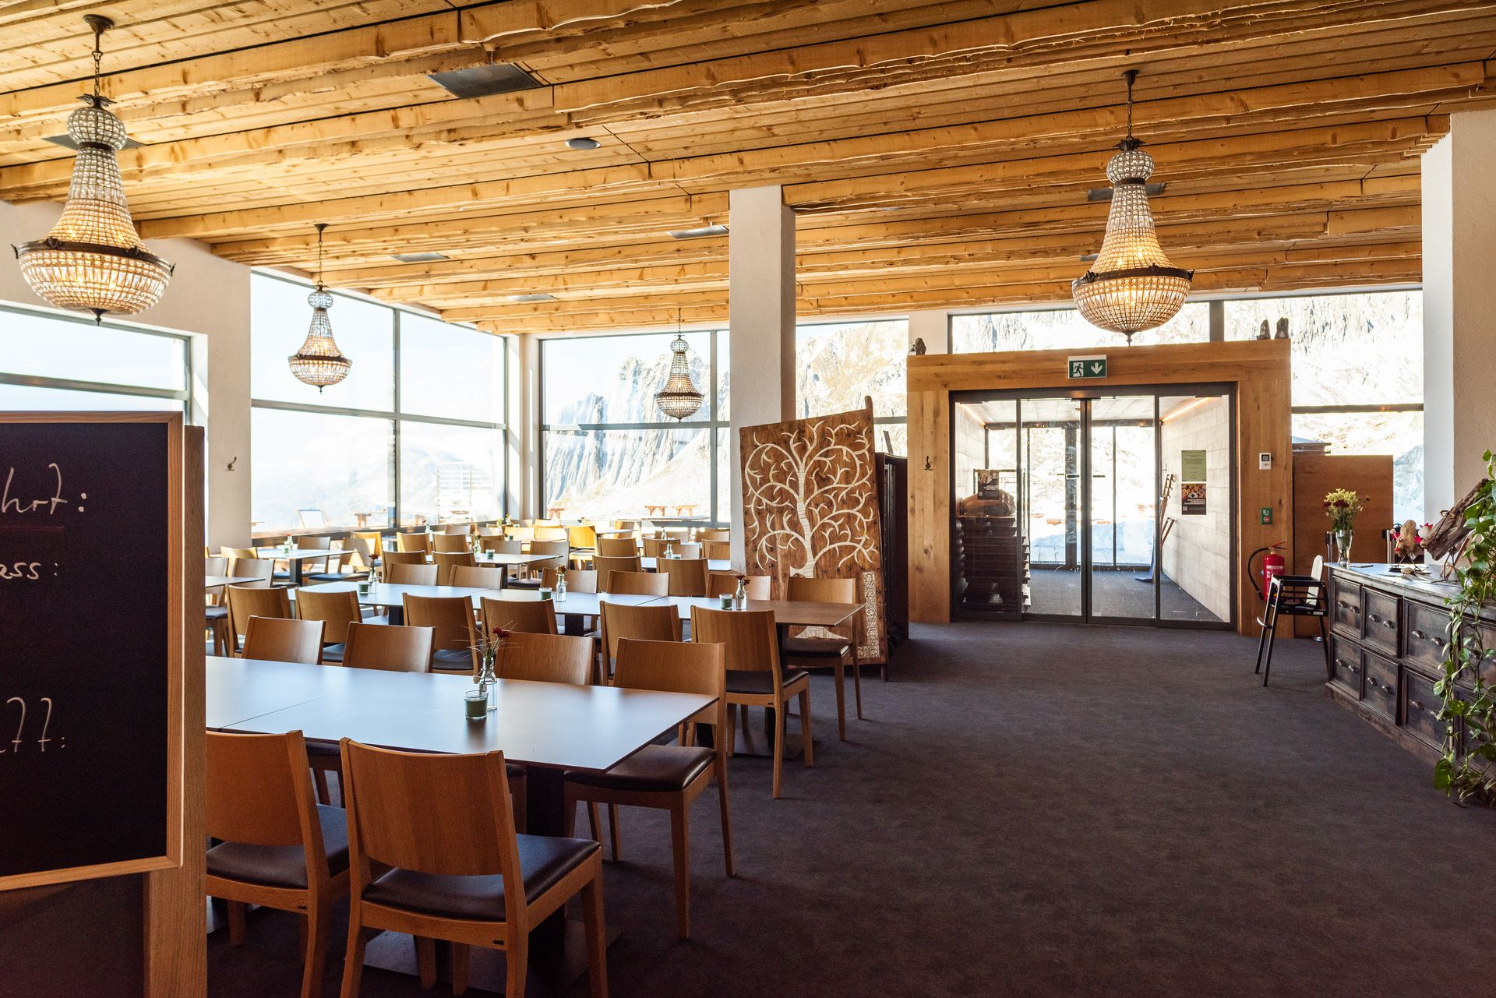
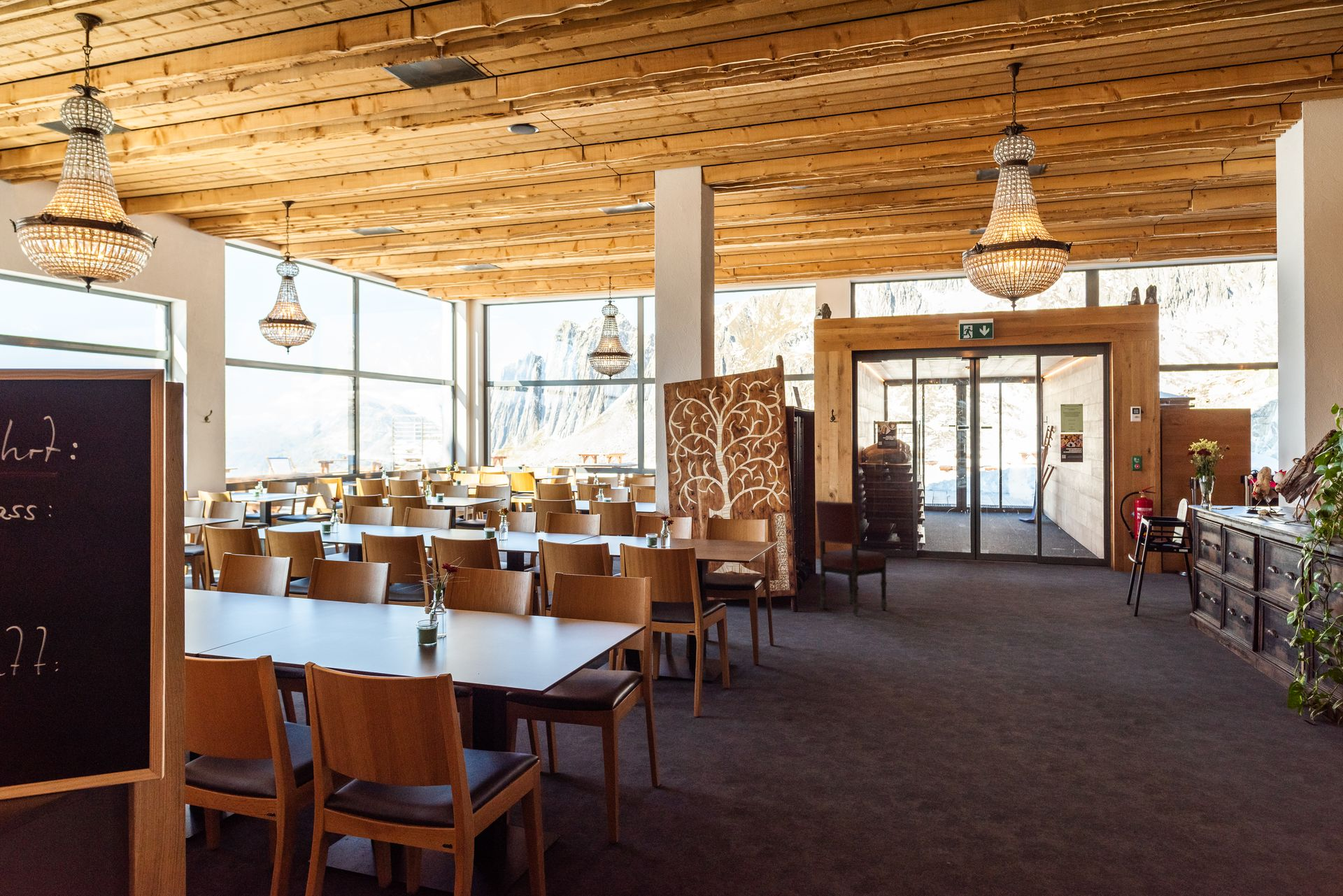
+ dining chair [815,500,888,616]
